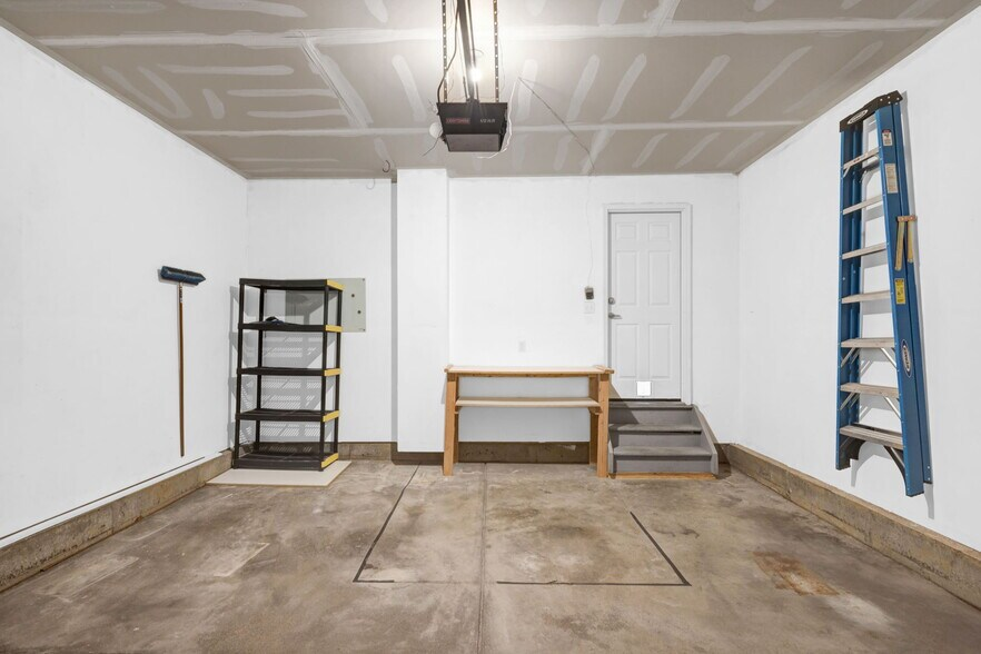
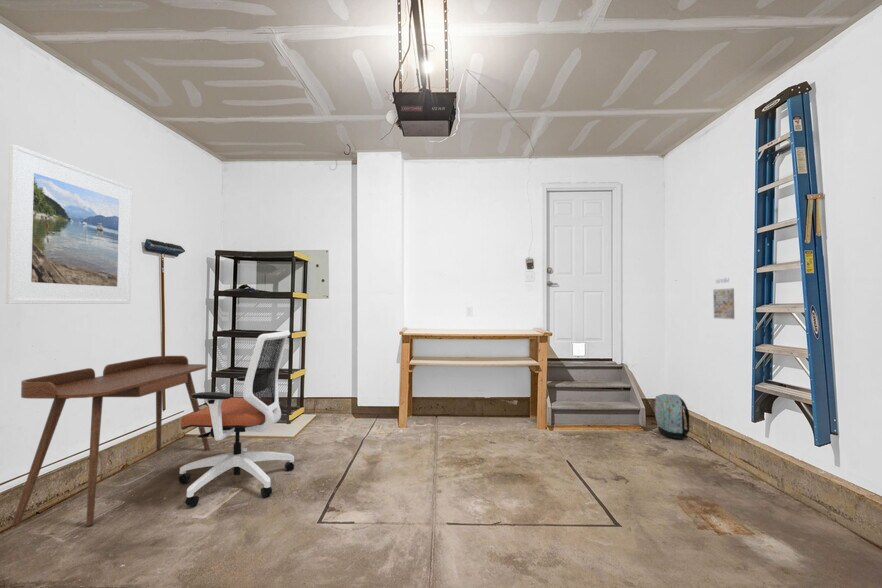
+ office chair [178,329,295,507]
+ desk [11,355,211,527]
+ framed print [5,143,134,305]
+ calendar [712,277,735,320]
+ backpack [654,393,690,440]
